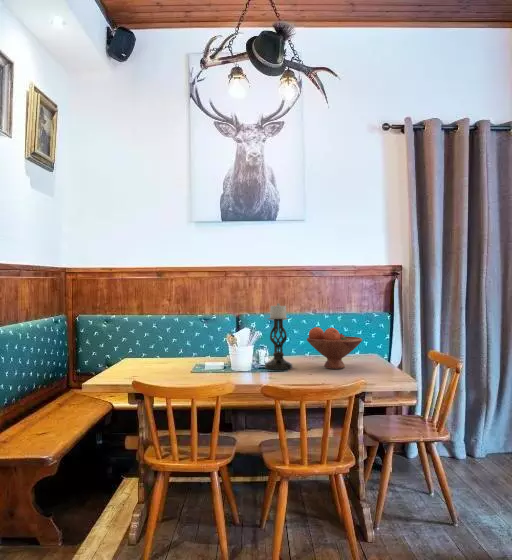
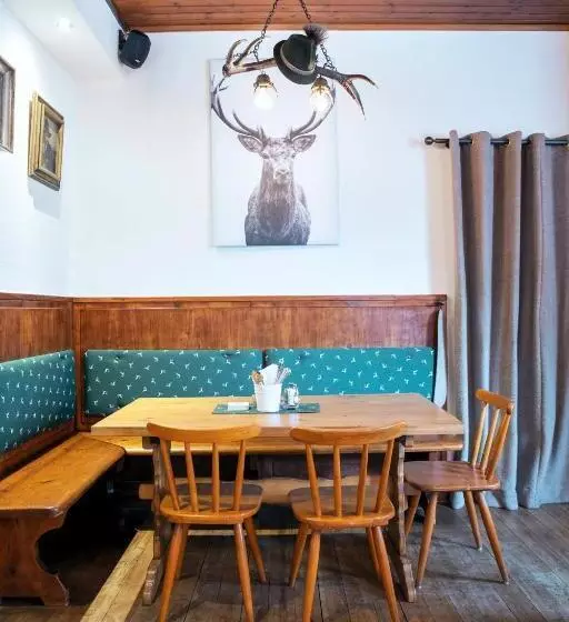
- candle holder [264,302,293,371]
- fruit bowl [306,326,363,370]
